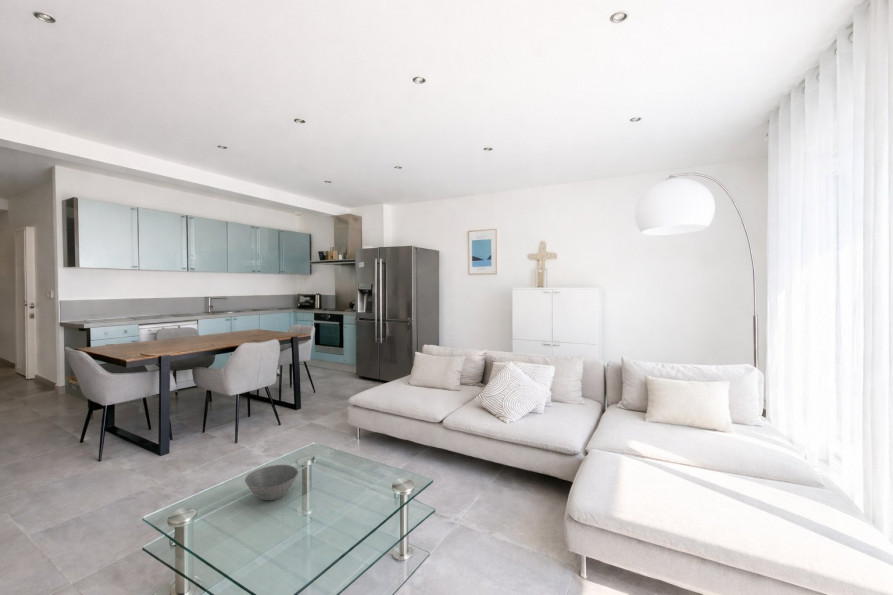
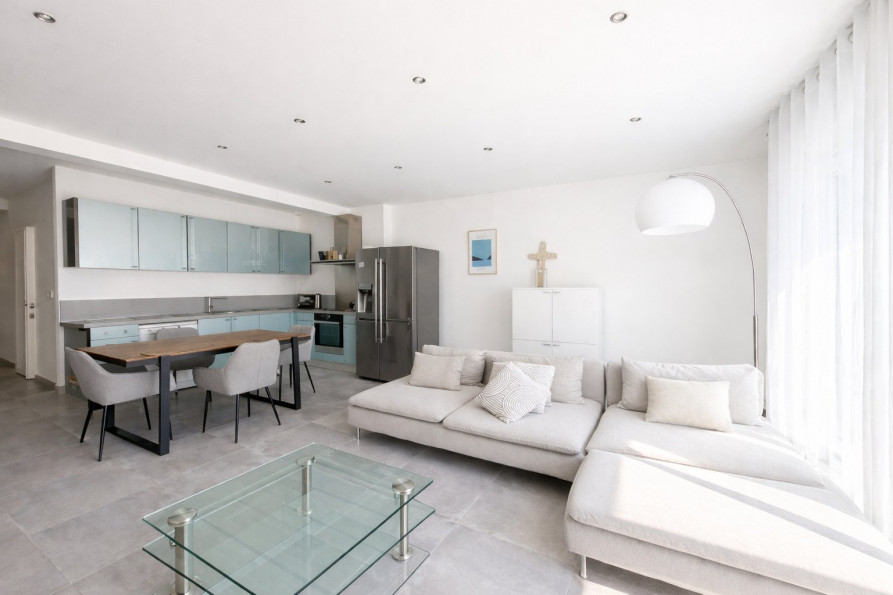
- bowl [244,464,299,501]
